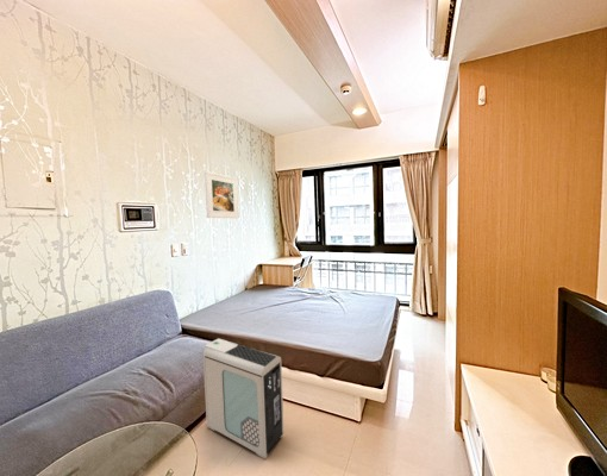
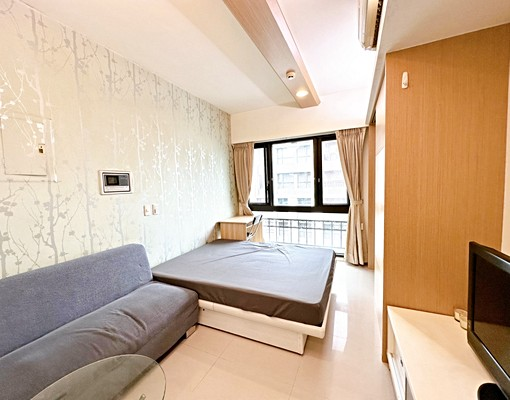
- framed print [204,170,240,219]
- air purifier [202,337,284,461]
